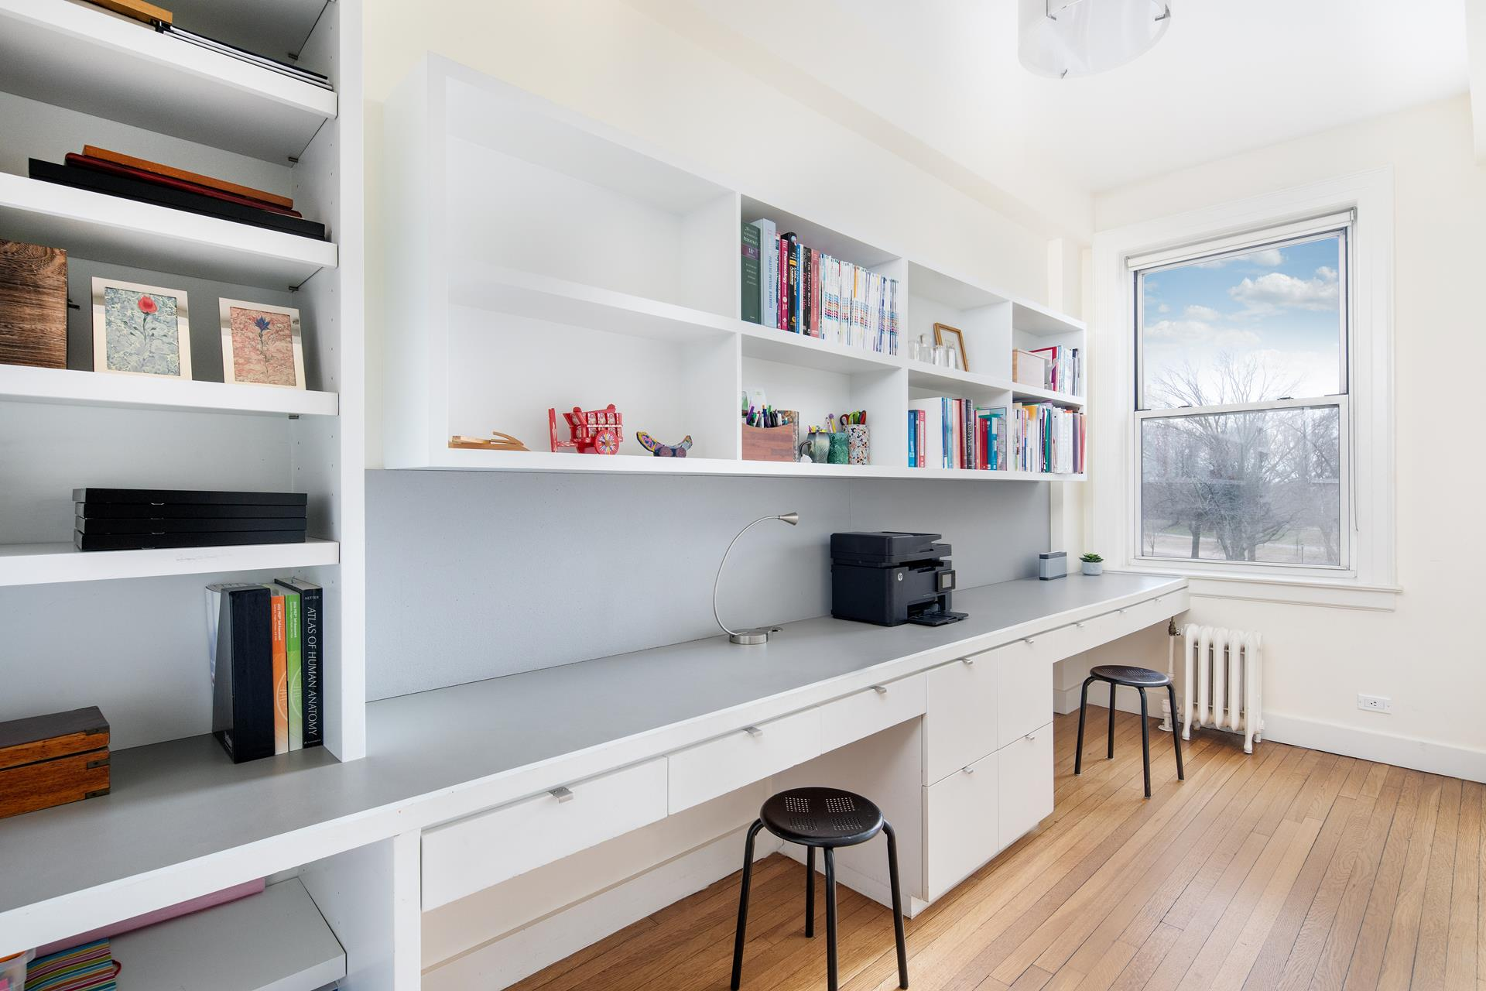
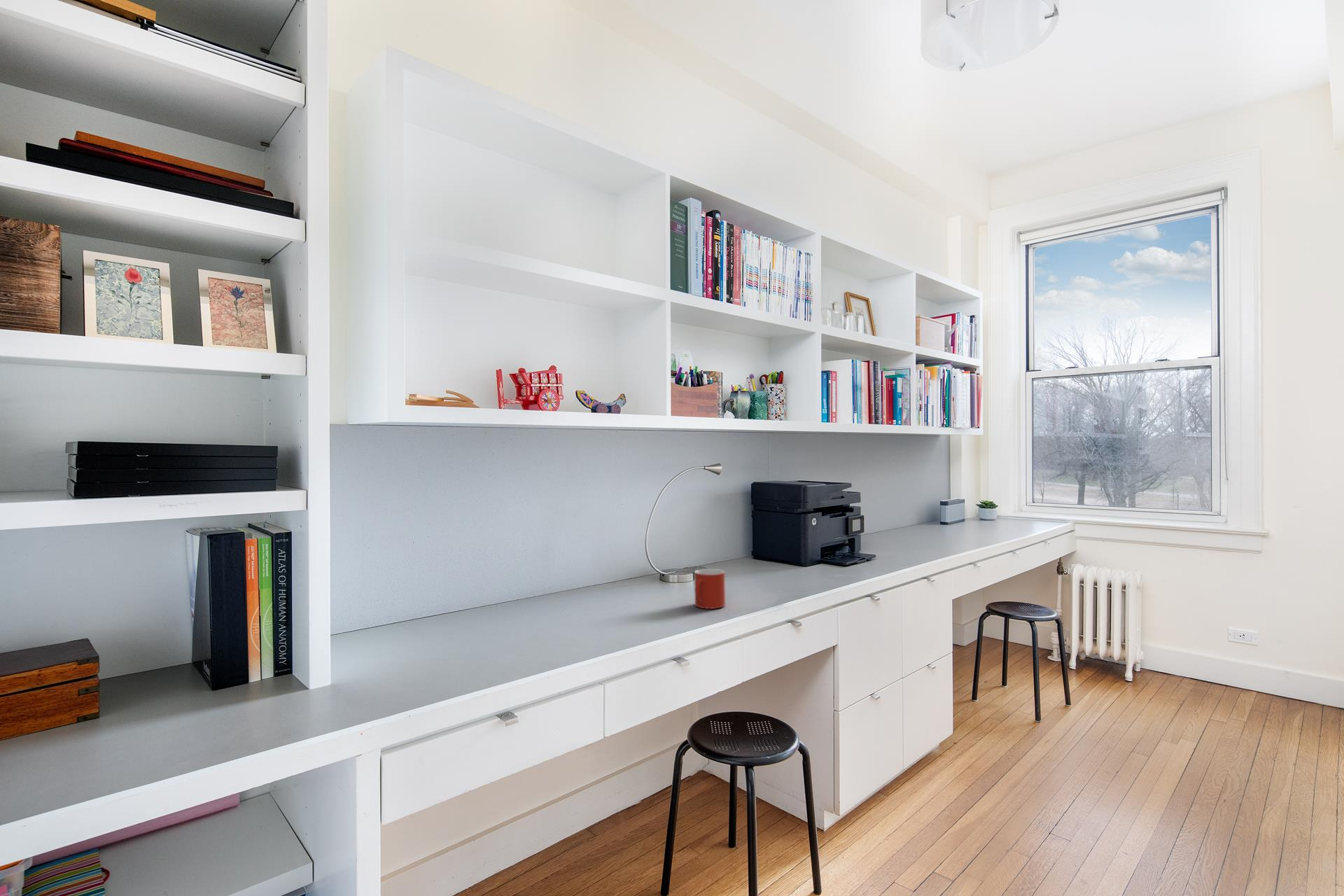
+ mug [694,568,726,610]
